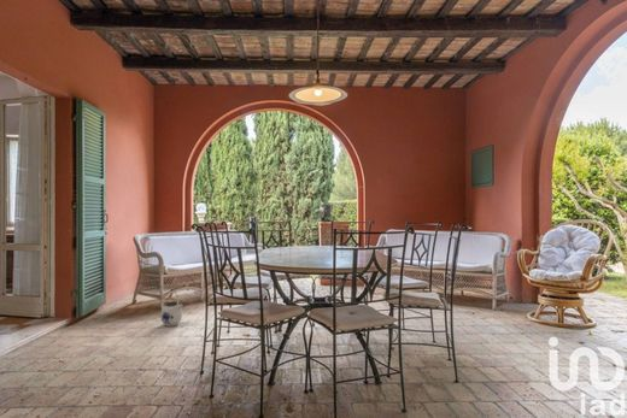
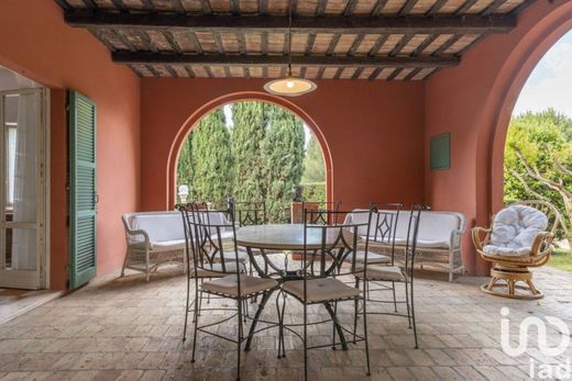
- teapot [160,290,184,328]
